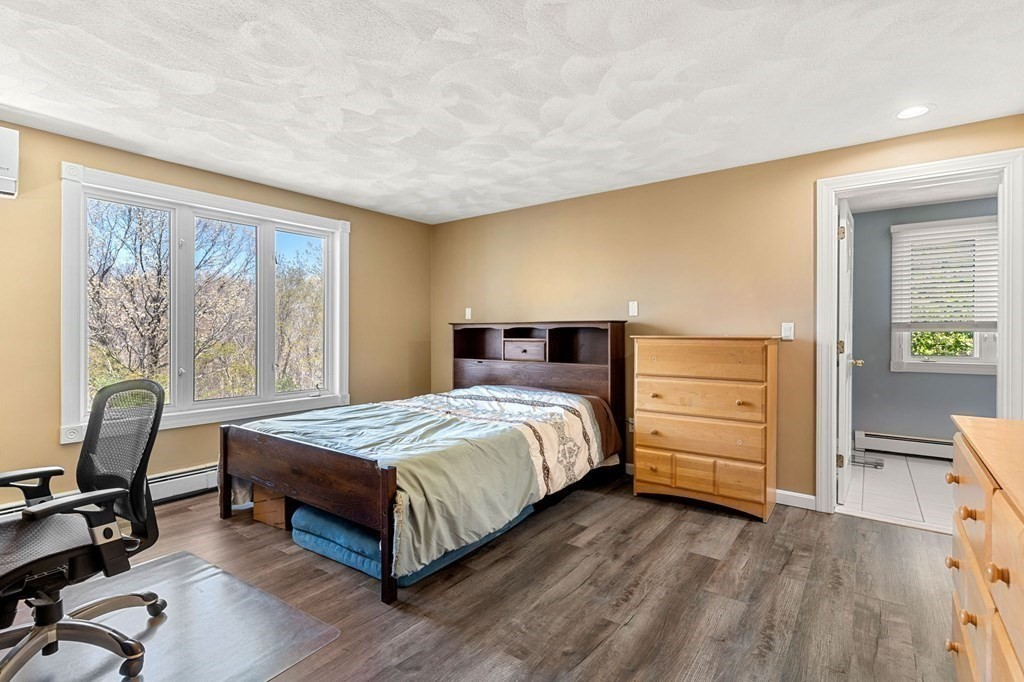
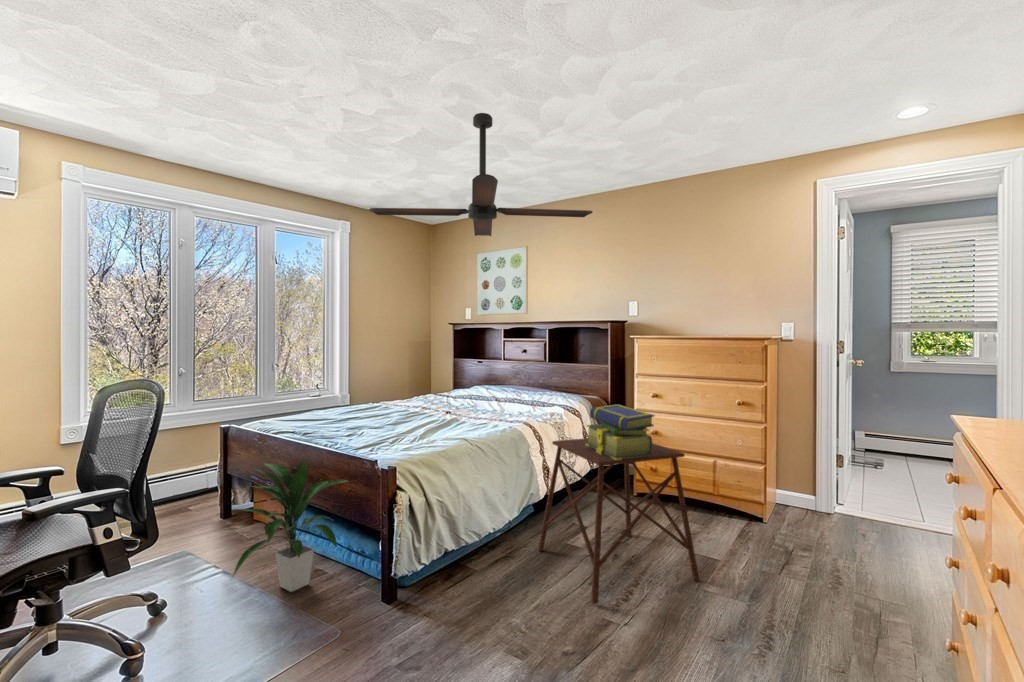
+ indoor plant [231,457,349,593]
+ stack of books [585,403,656,460]
+ ceiling fan [368,112,594,237]
+ side table [537,437,700,605]
+ wall art [475,245,529,317]
